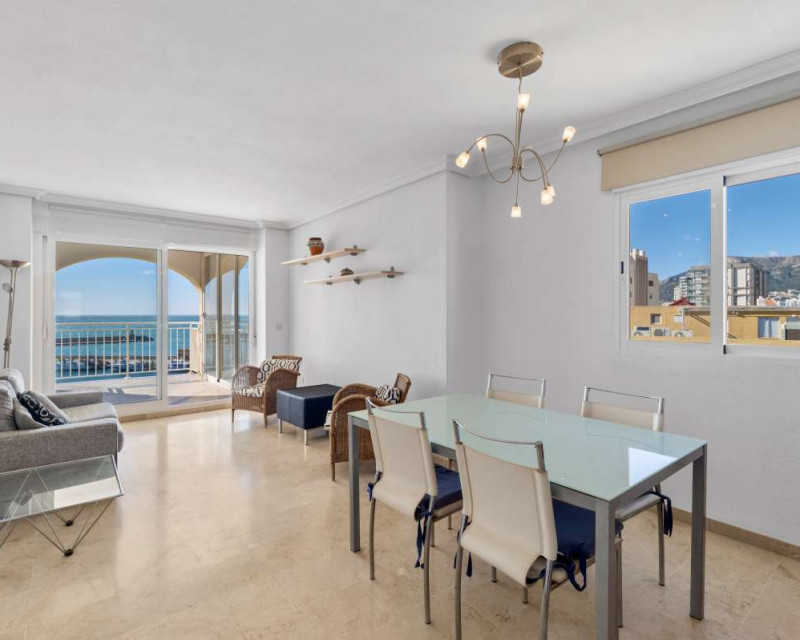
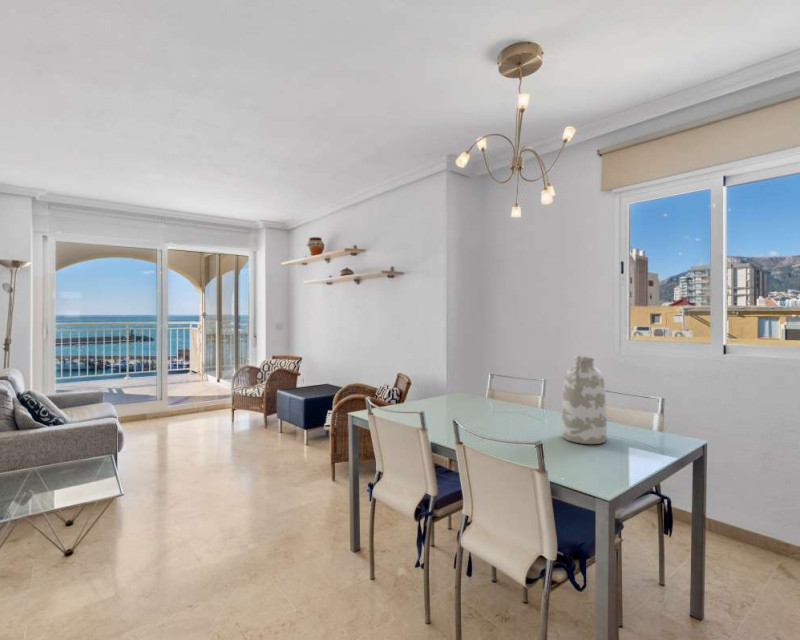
+ vase [561,354,608,445]
